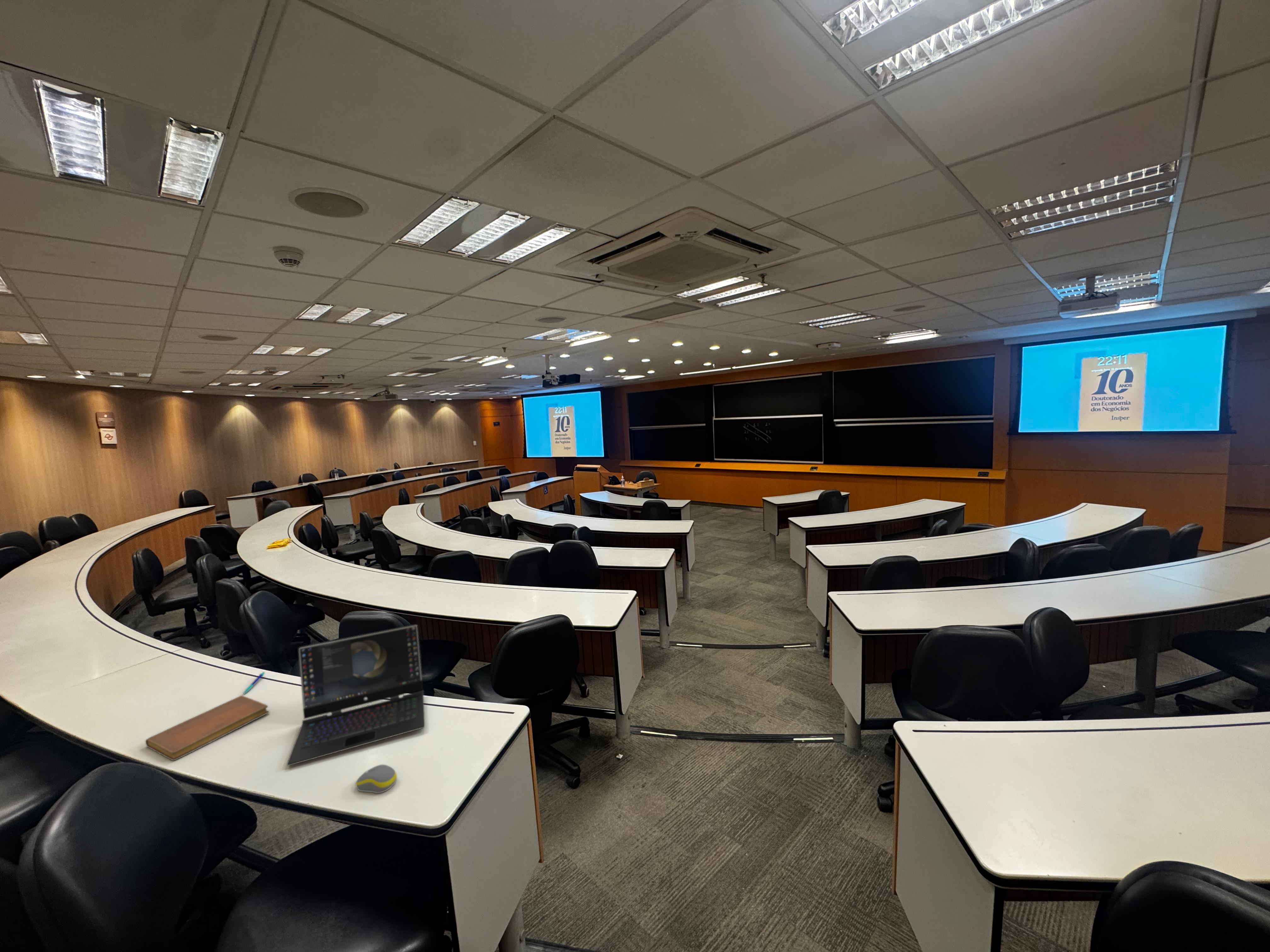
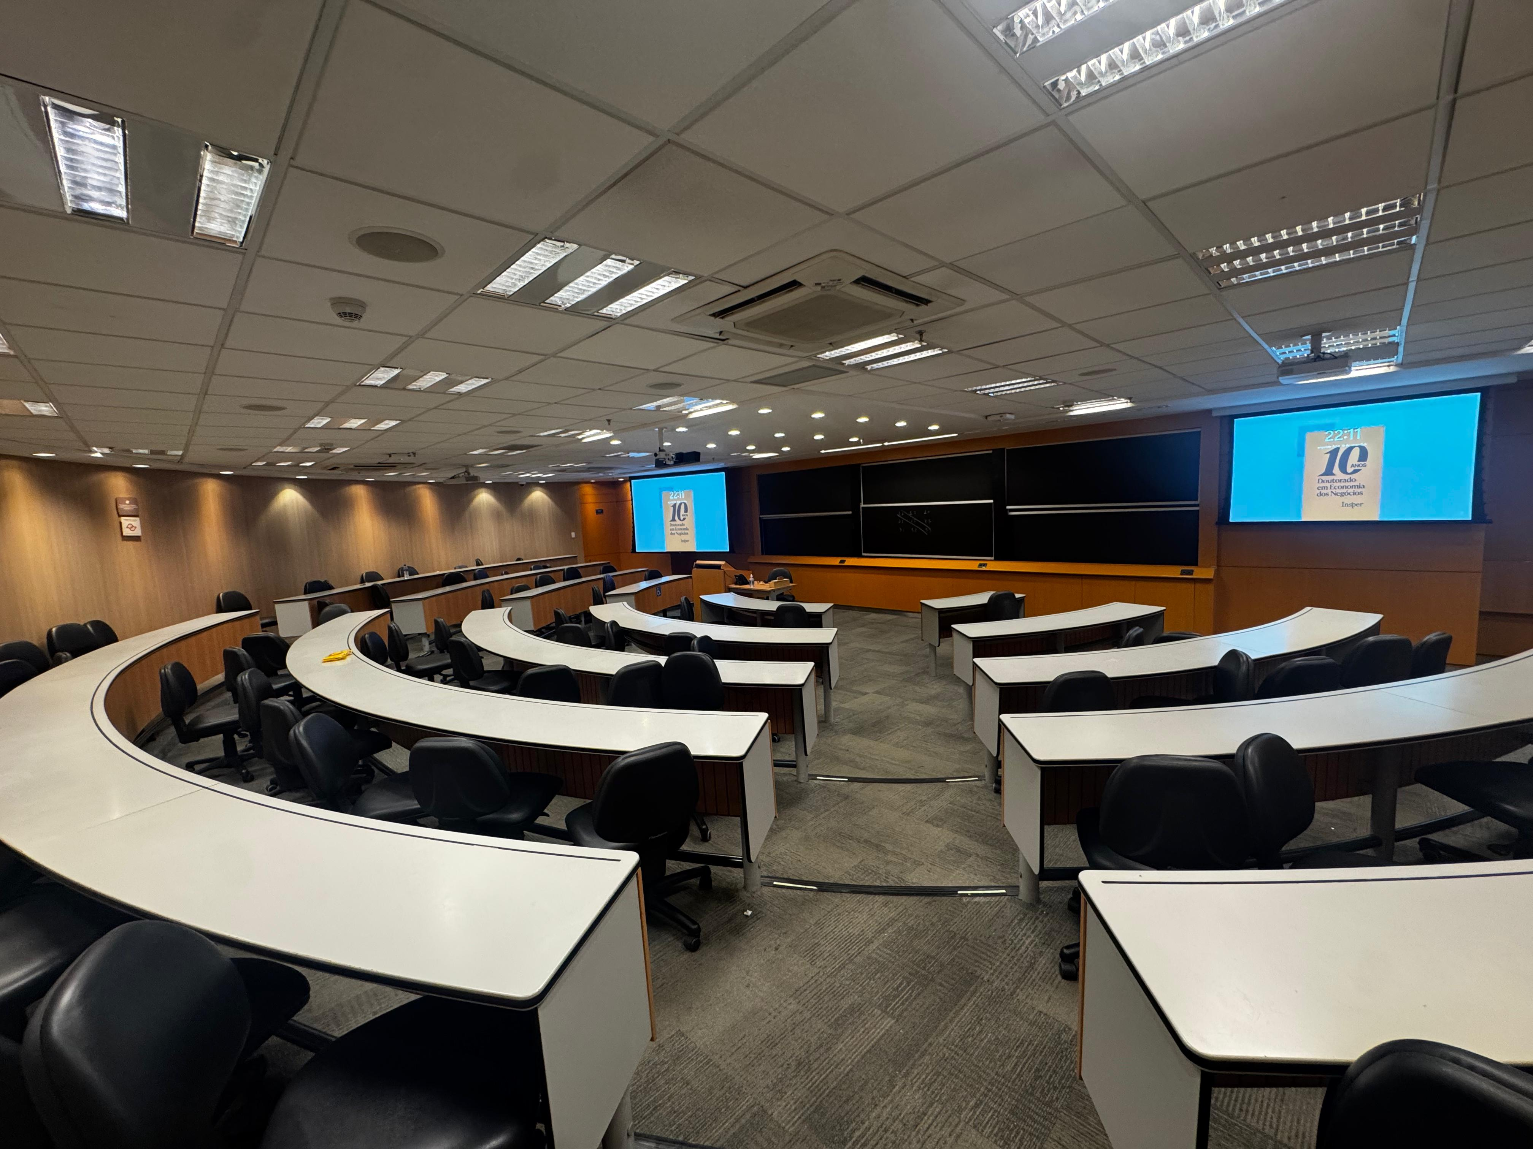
- notebook [145,695,270,761]
- computer mouse [355,764,397,793]
- laptop [287,625,425,766]
- pen [243,671,265,695]
